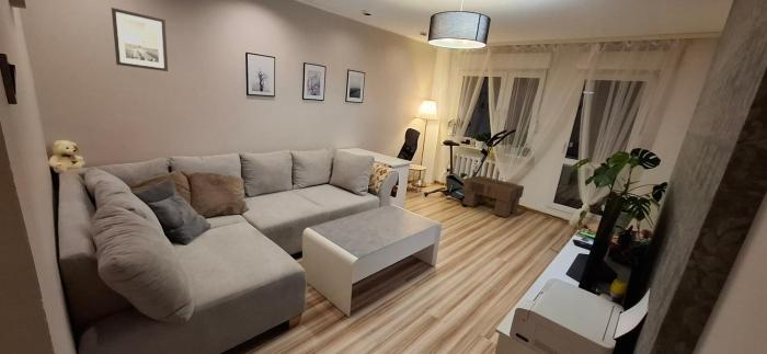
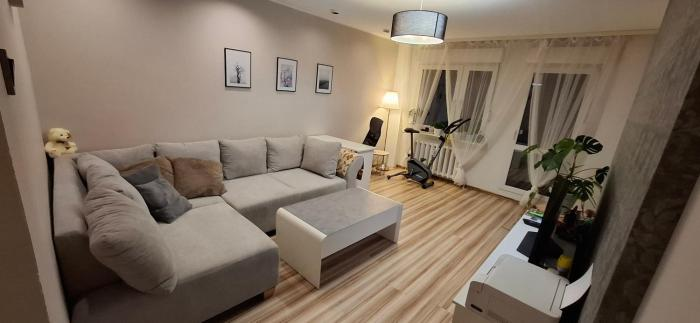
- wall art [111,7,169,72]
- footstool [461,174,525,218]
